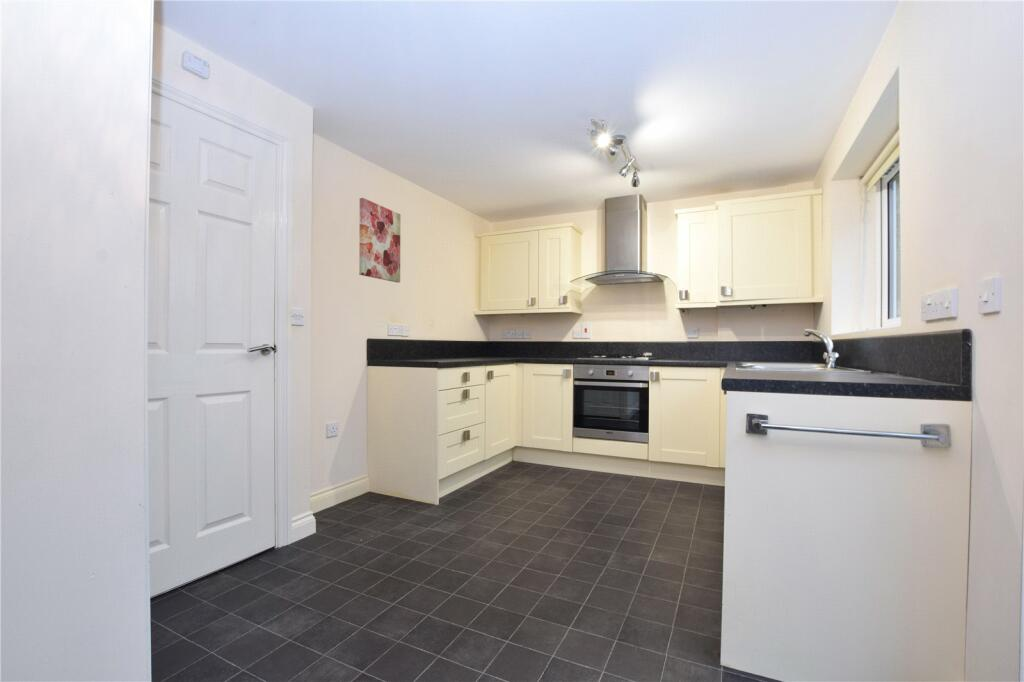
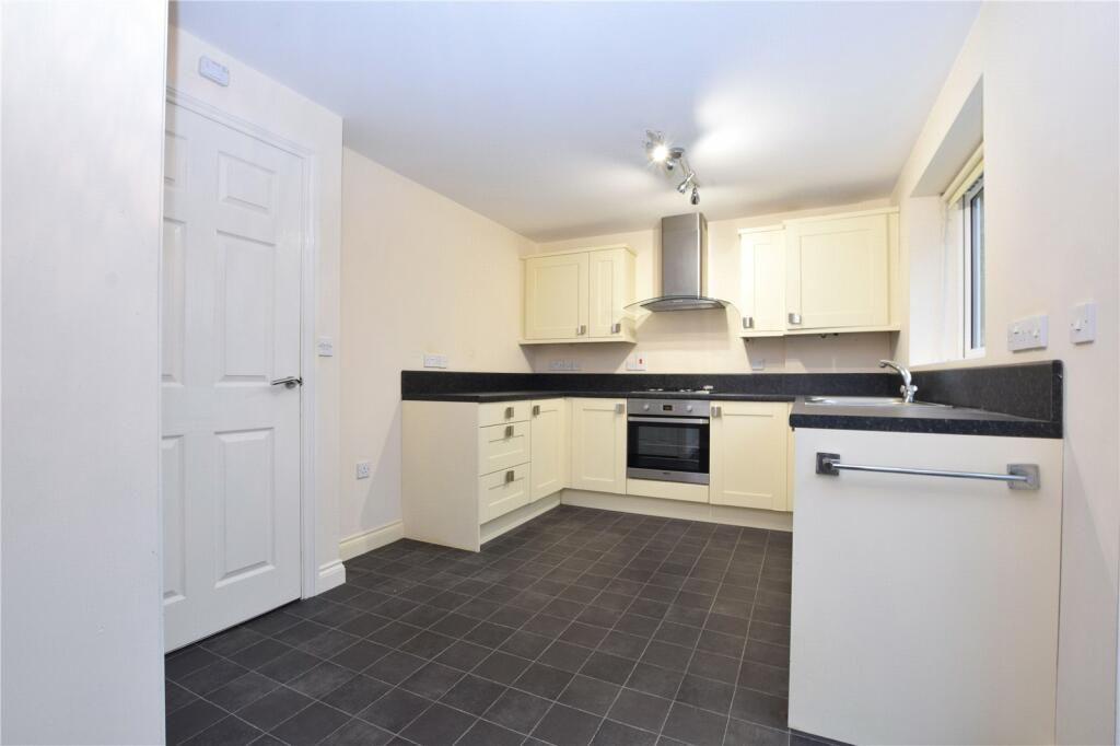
- wall art [358,197,401,284]
